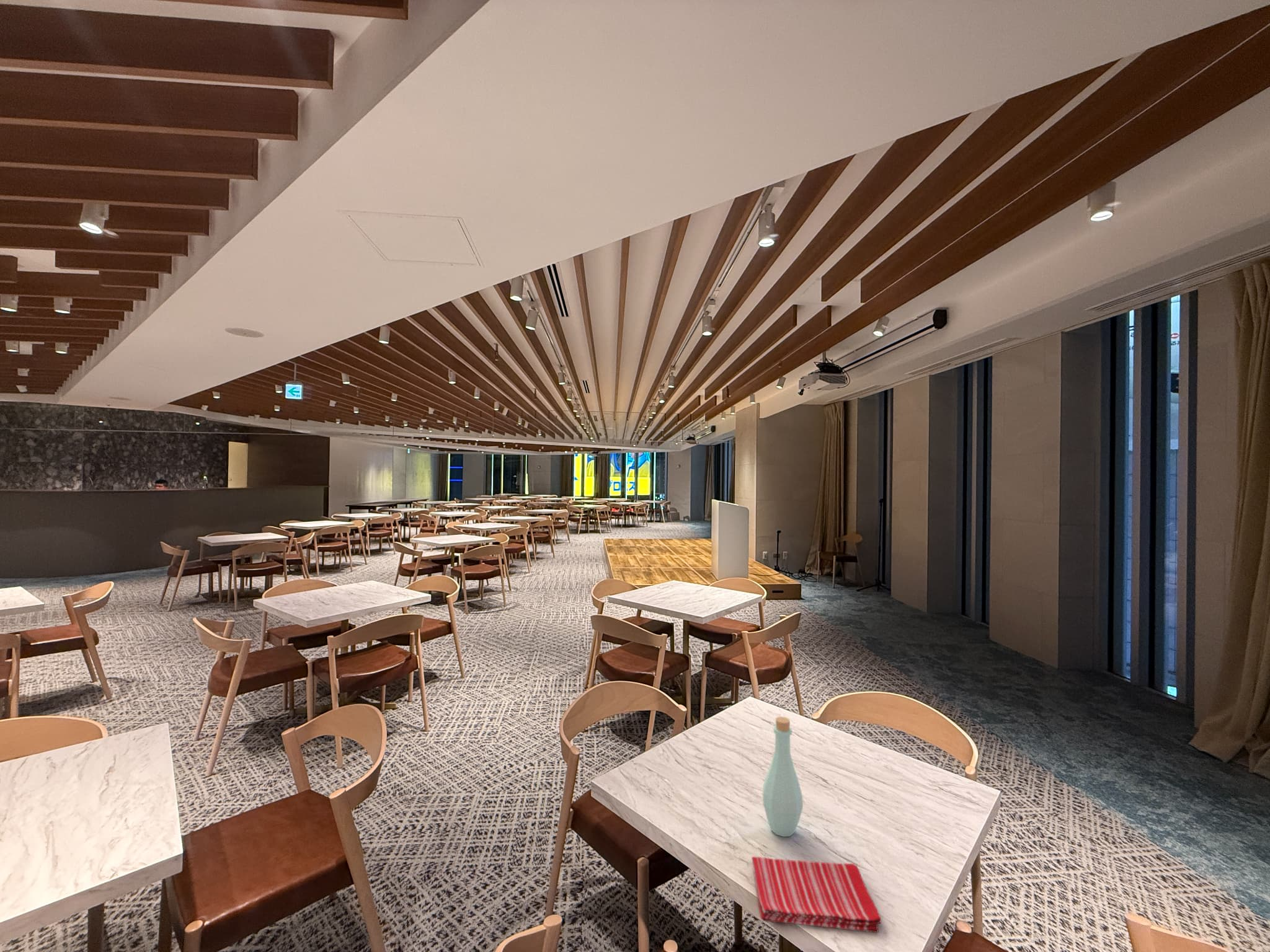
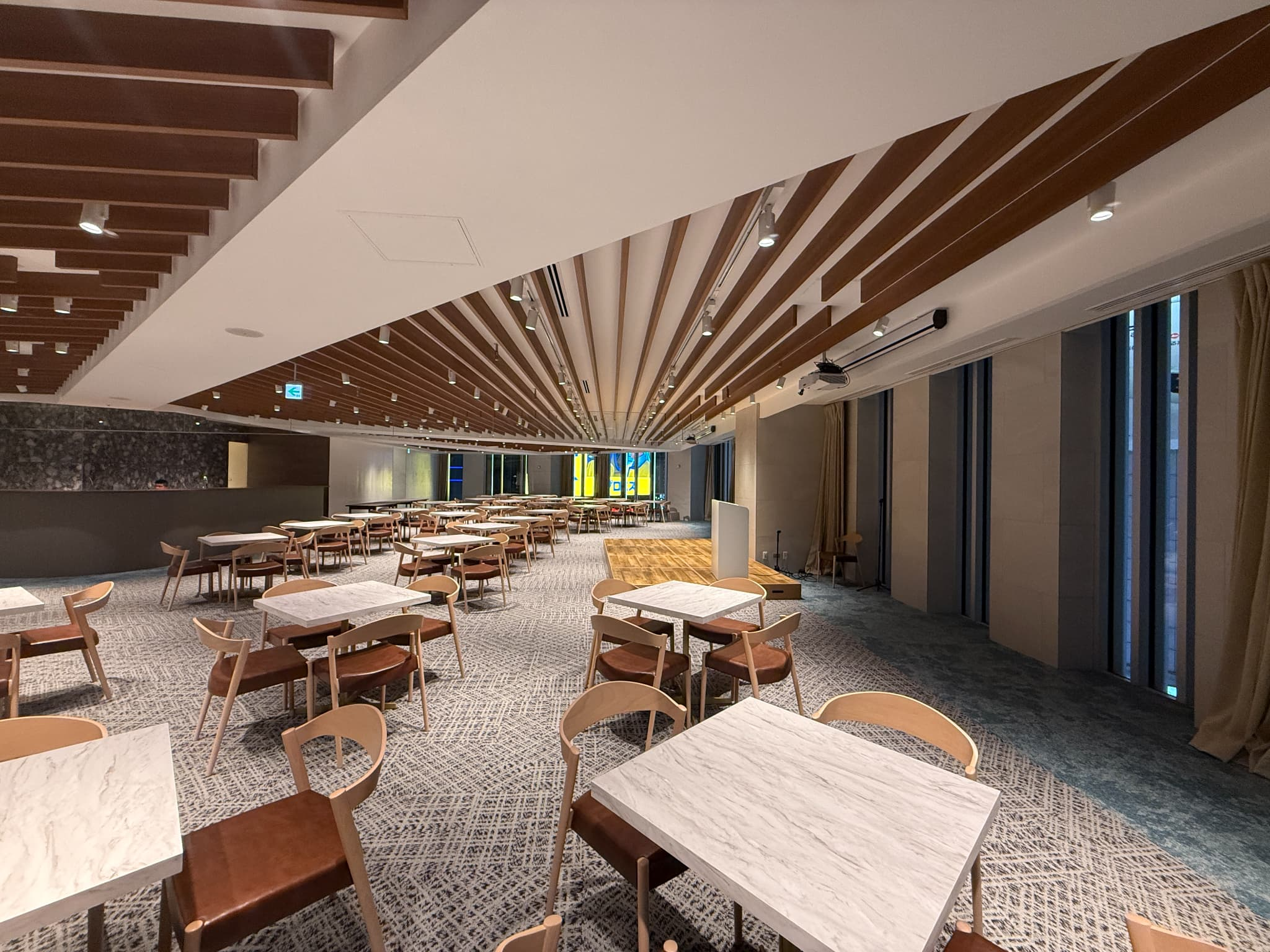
- bottle [762,716,804,837]
- dish towel [751,856,882,933]
